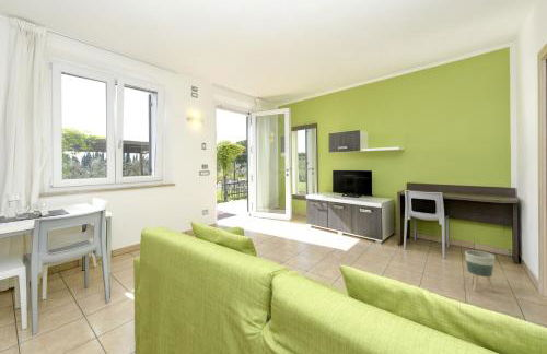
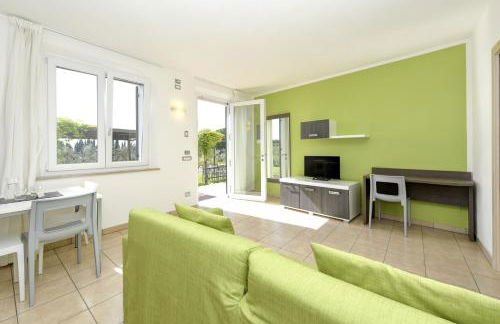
- planter [464,250,496,293]
